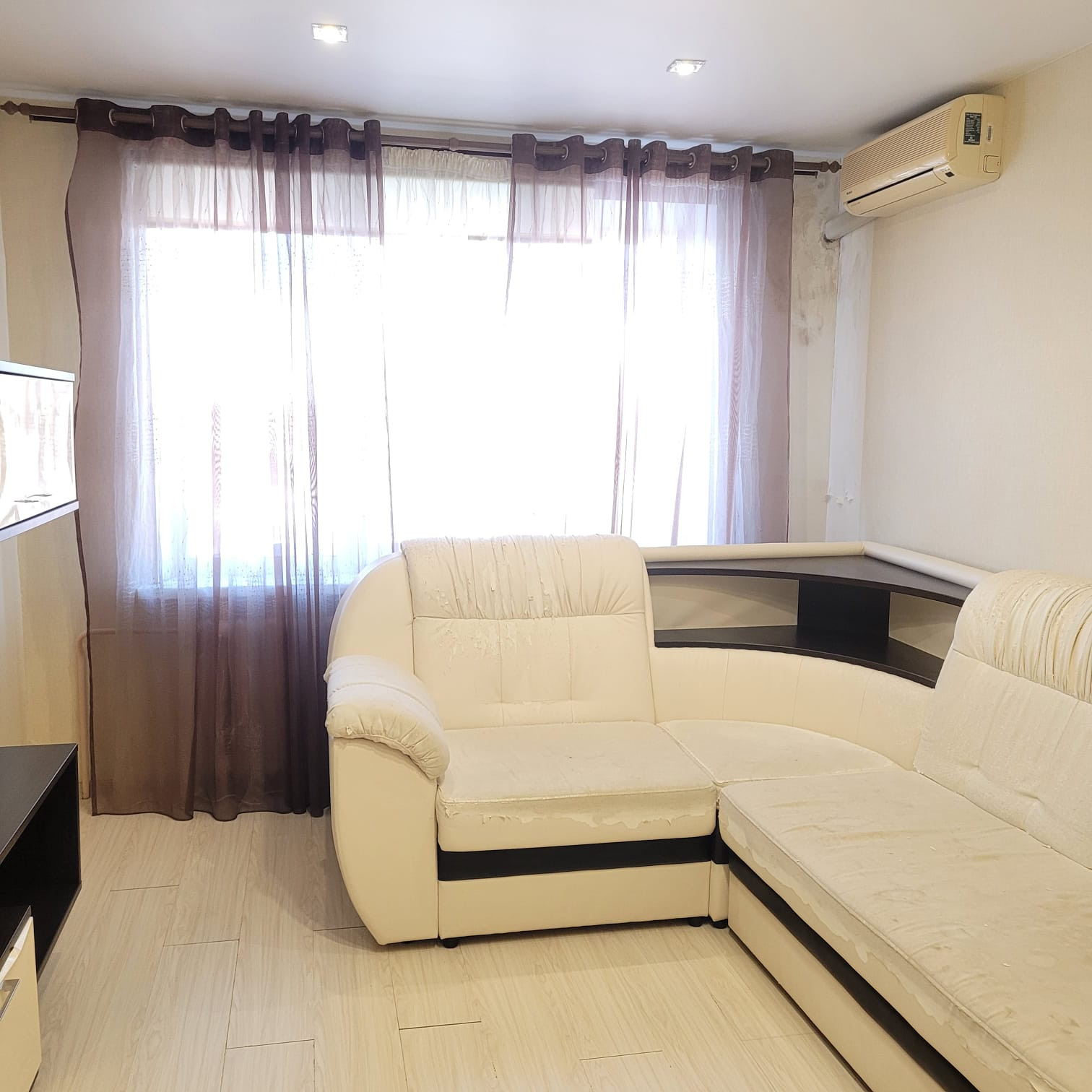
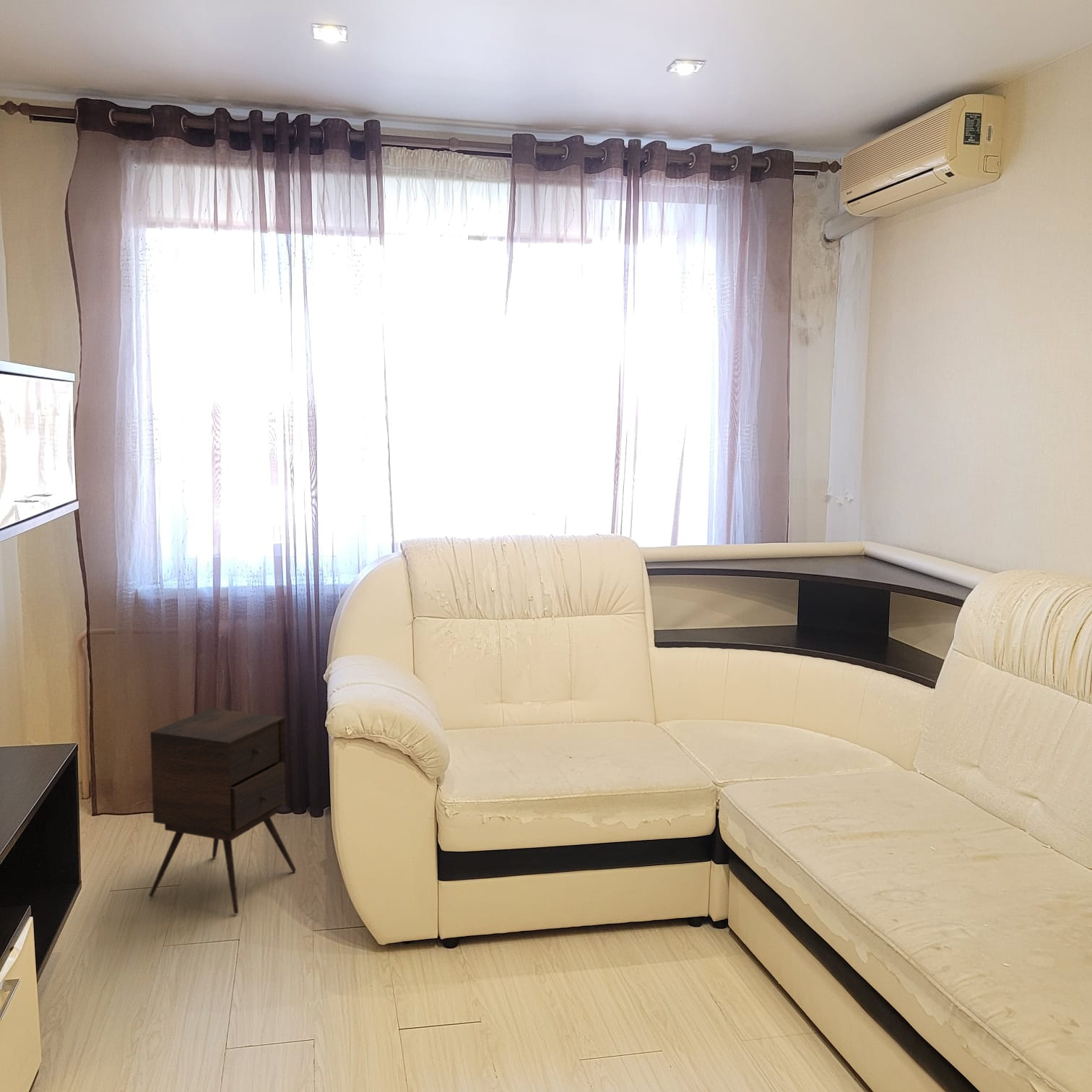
+ side table [148,708,297,914]
